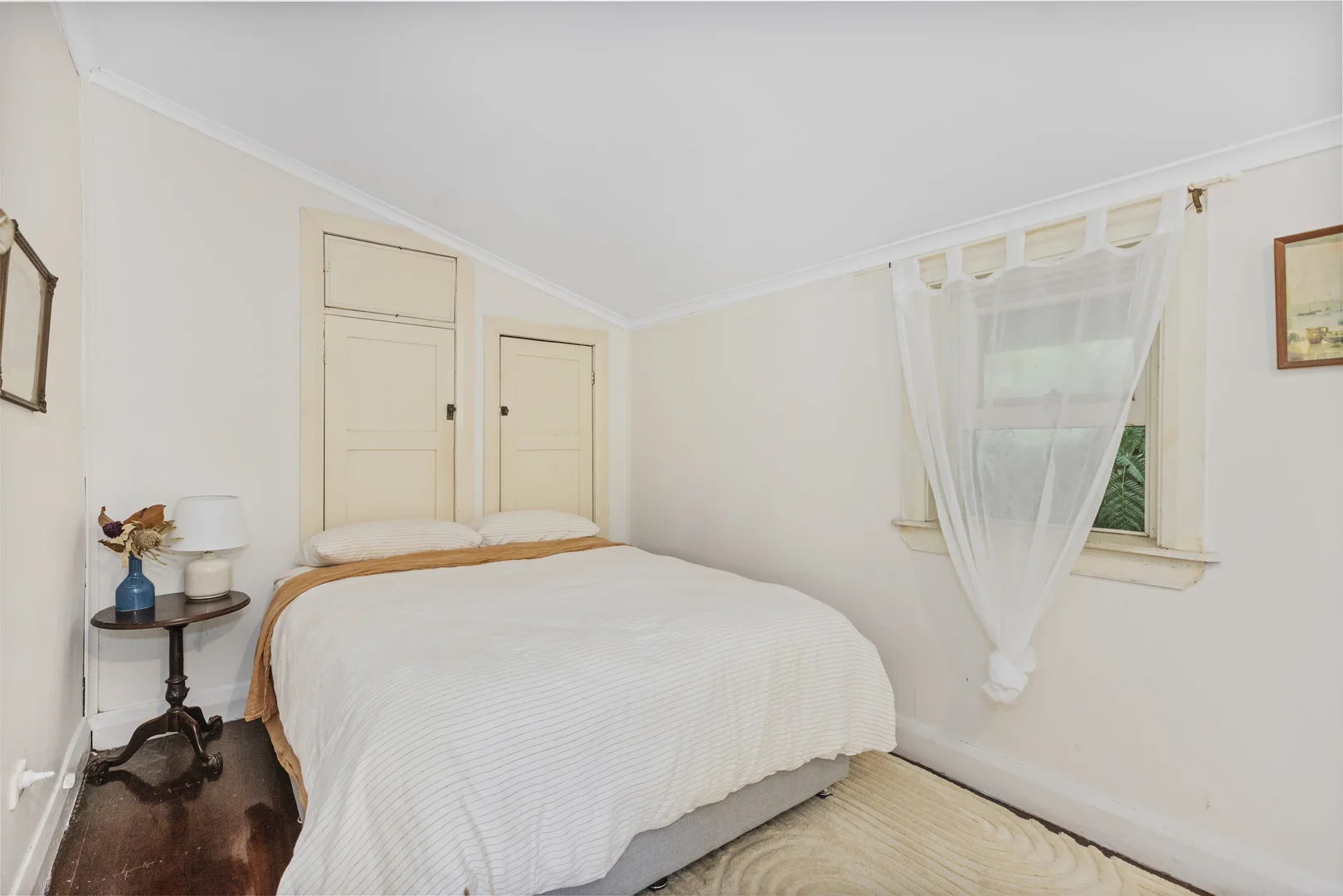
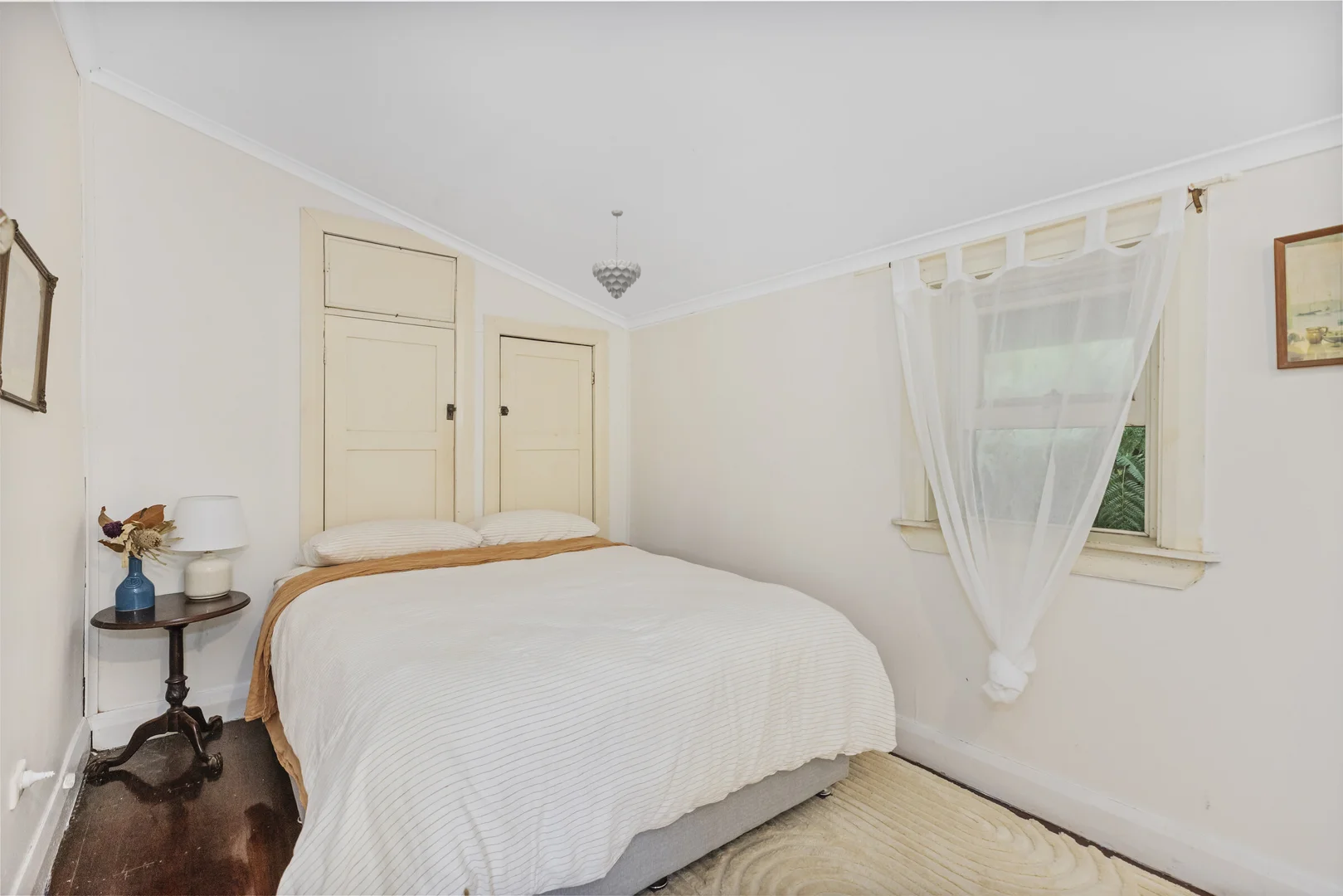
+ pendant light [591,209,641,299]
